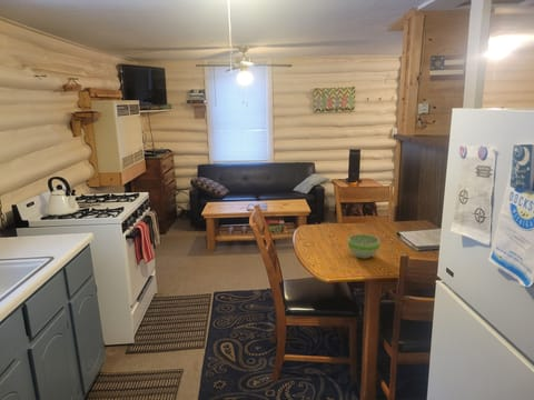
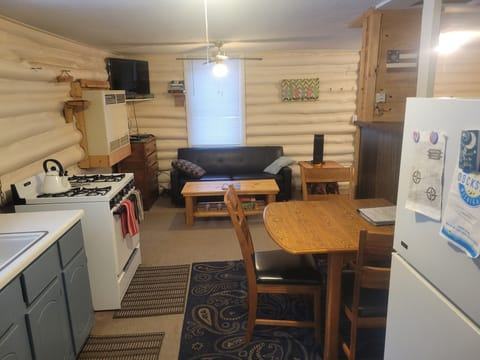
- bowl [347,233,380,260]
